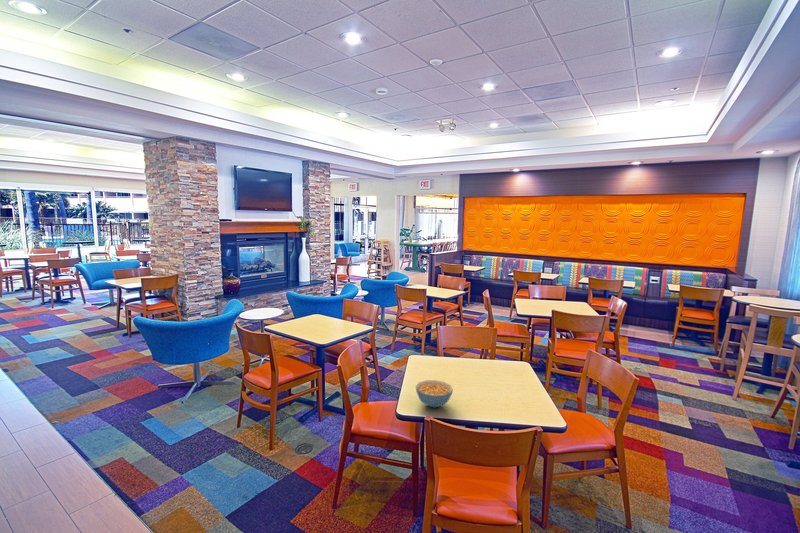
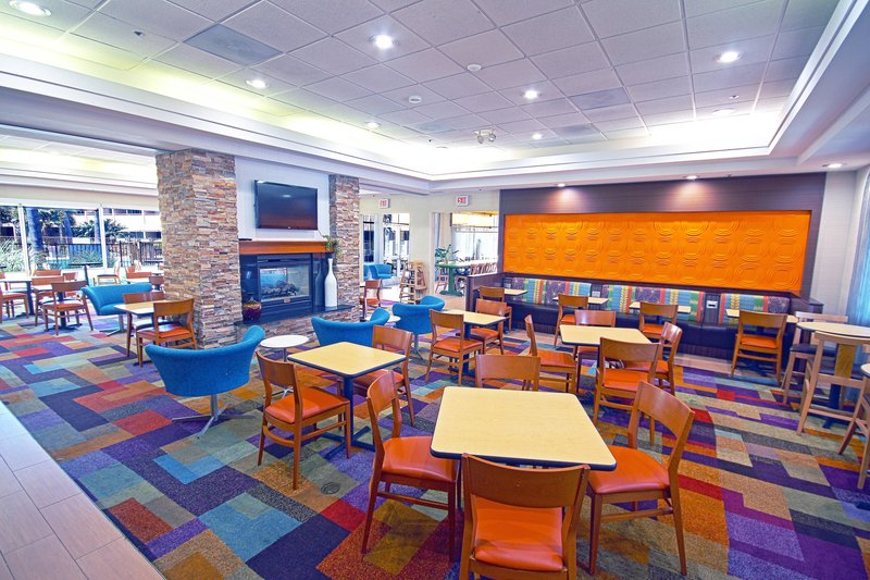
- cereal bowl [415,379,454,408]
